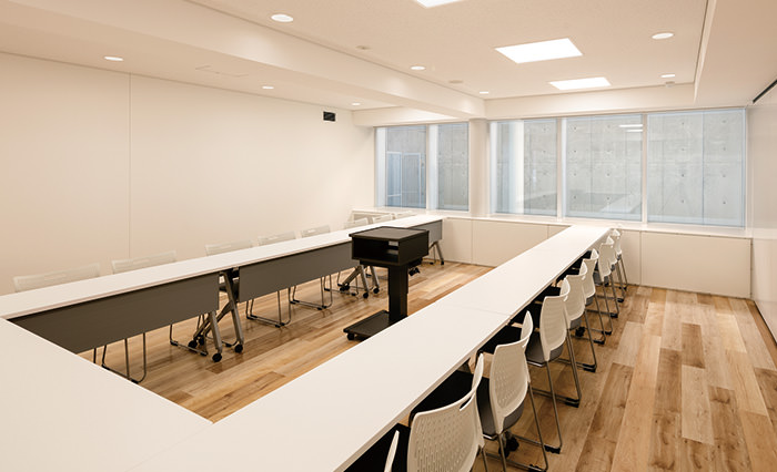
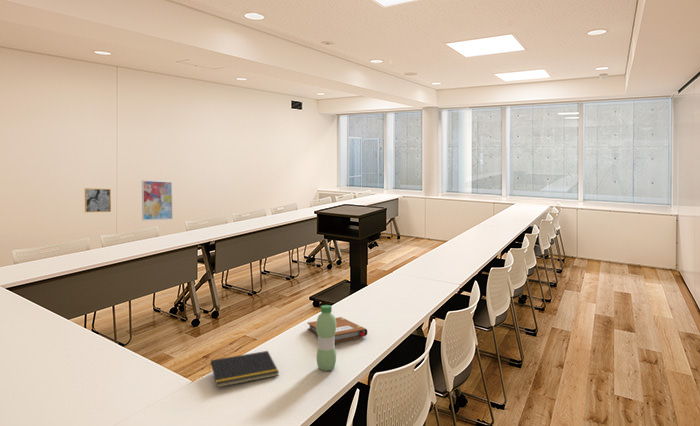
+ wall art [84,187,112,213]
+ notepad [208,350,280,388]
+ water bottle [316,304,337,372]
+ wall art [141,179,174,221]
+ notebook [306,316,368,343]
